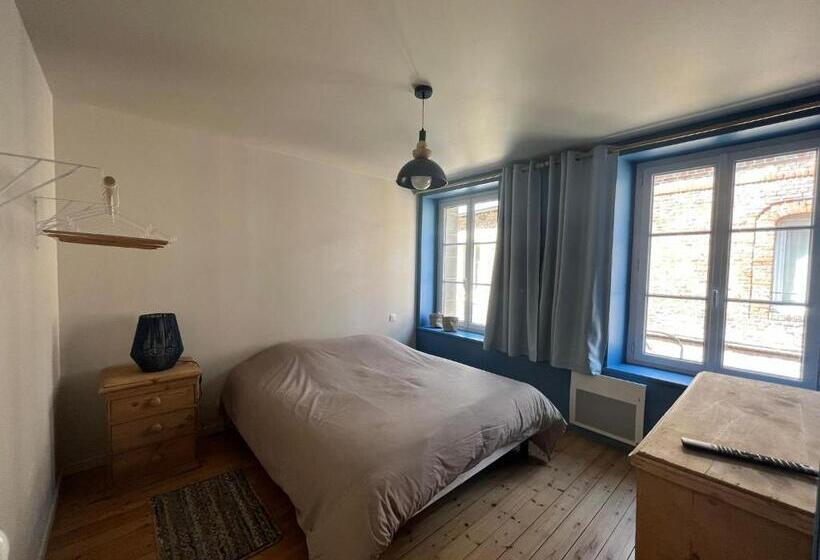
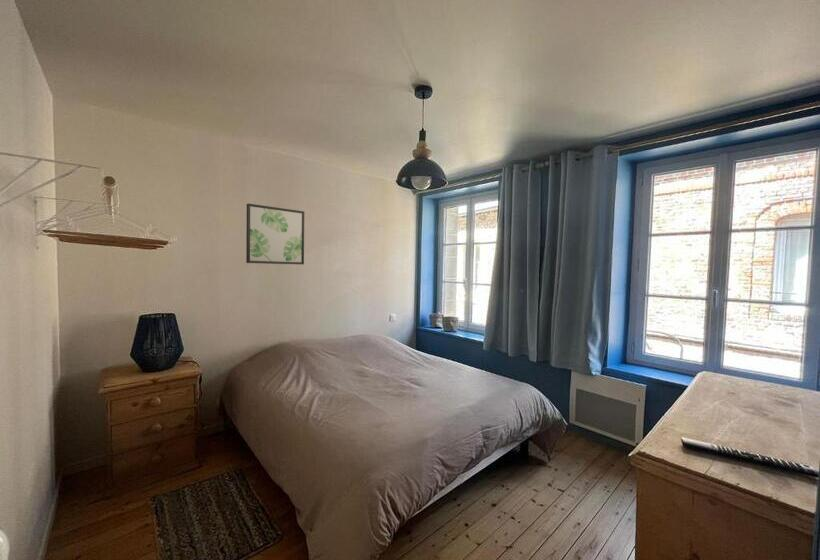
+ wall art [245,203,305,265]
